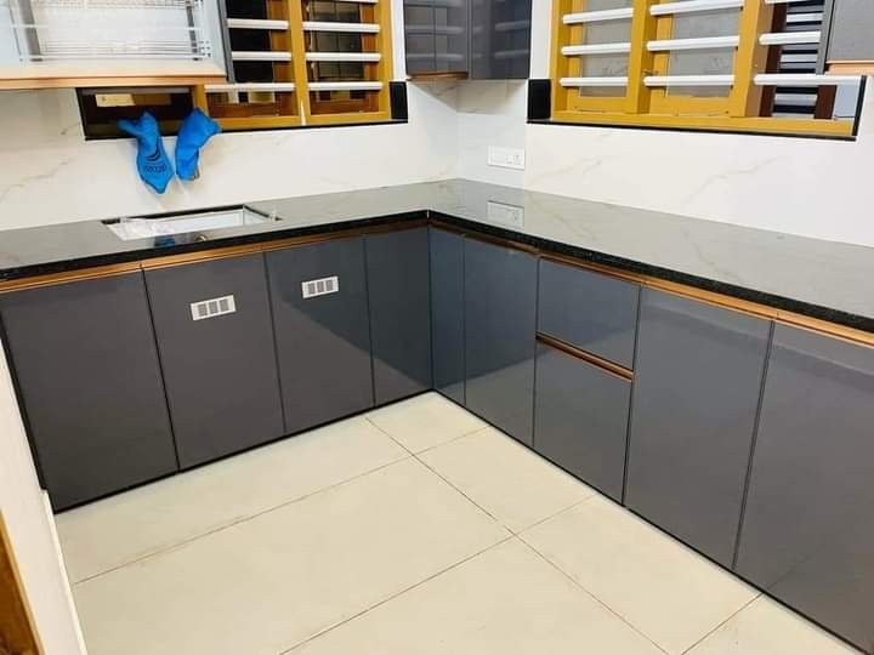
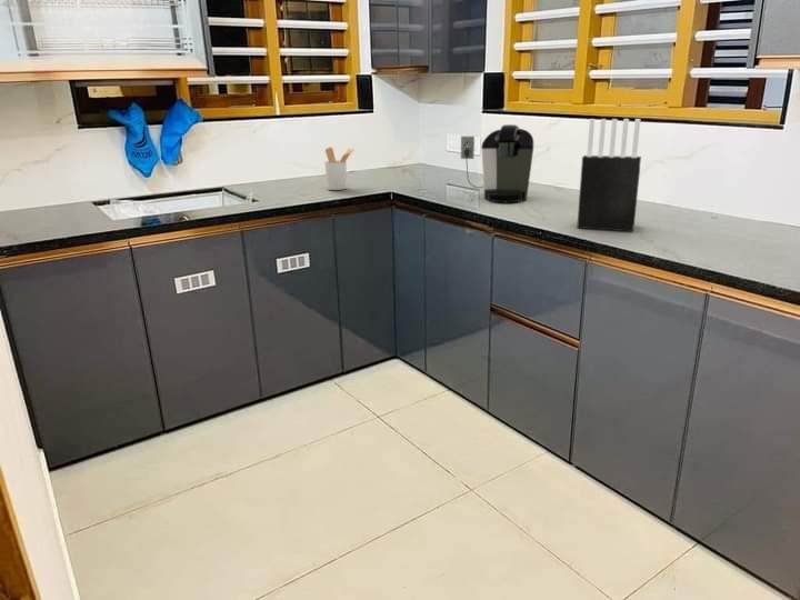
+ knife block [576,118,642,232]
+ coffee maker [460,123,534,203]
+ utensil holder [323,147,356,191]
